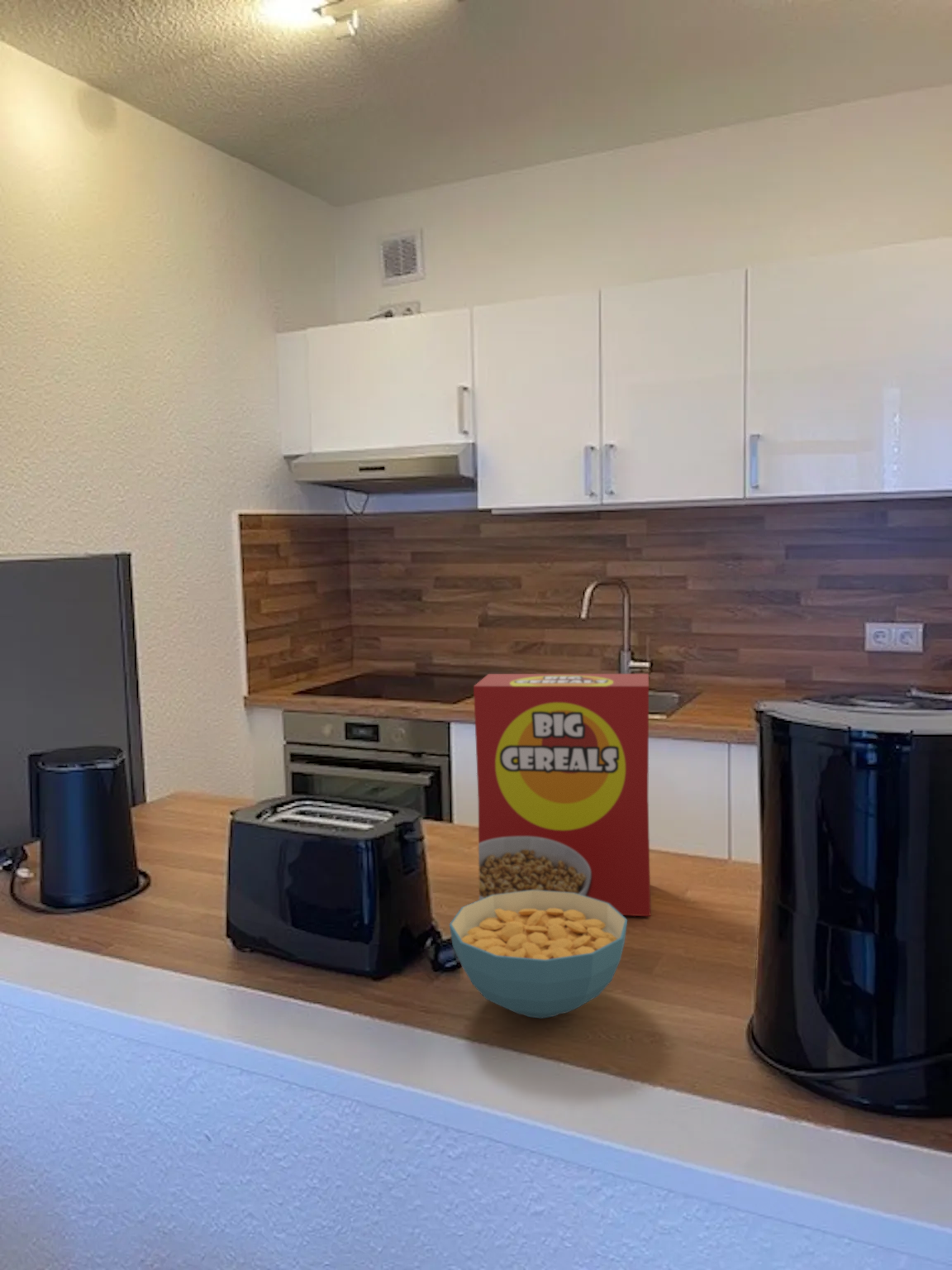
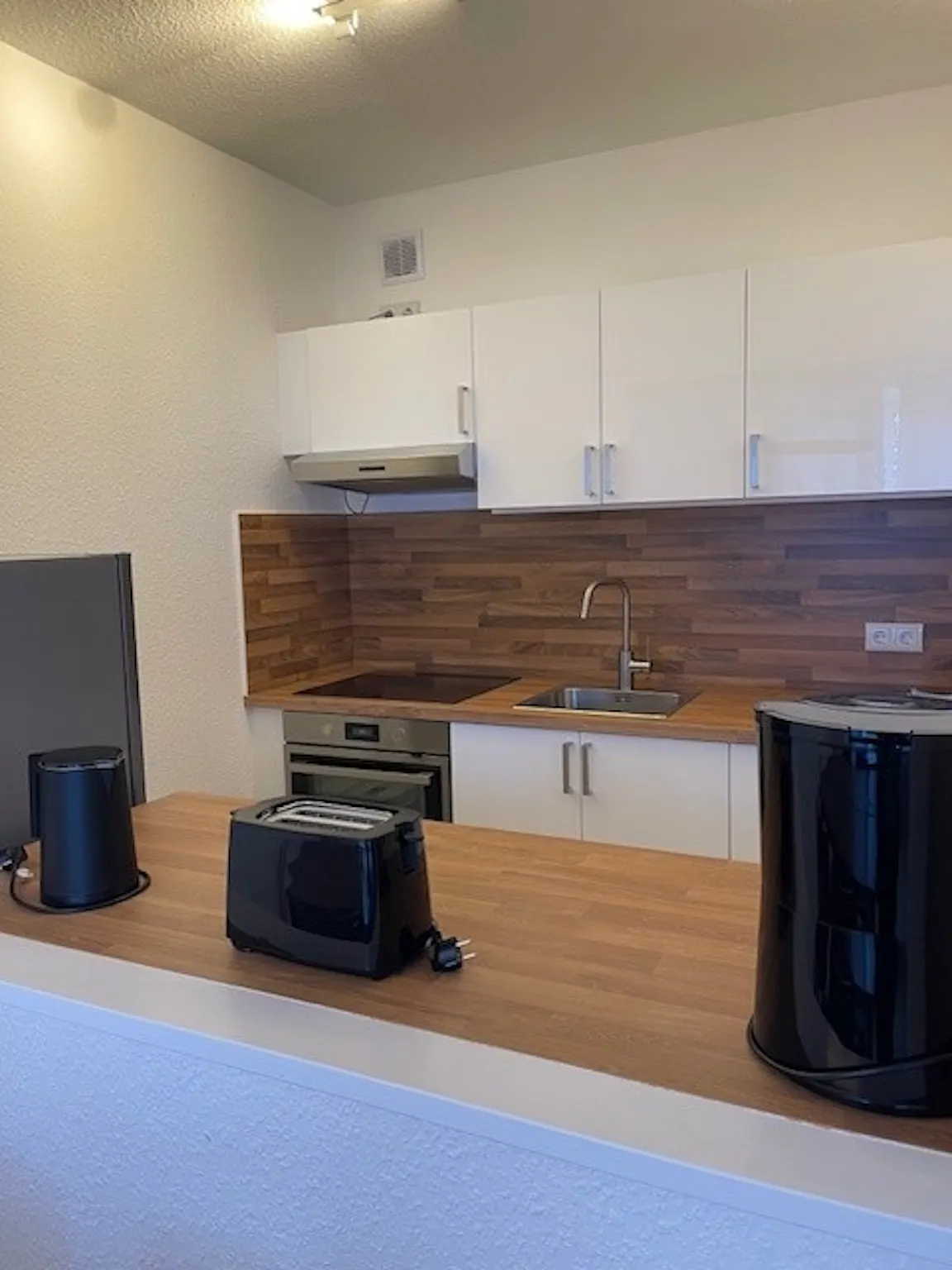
- cereal box [473,673,651,917]
- cereal bowl [449,890,628,1019]
